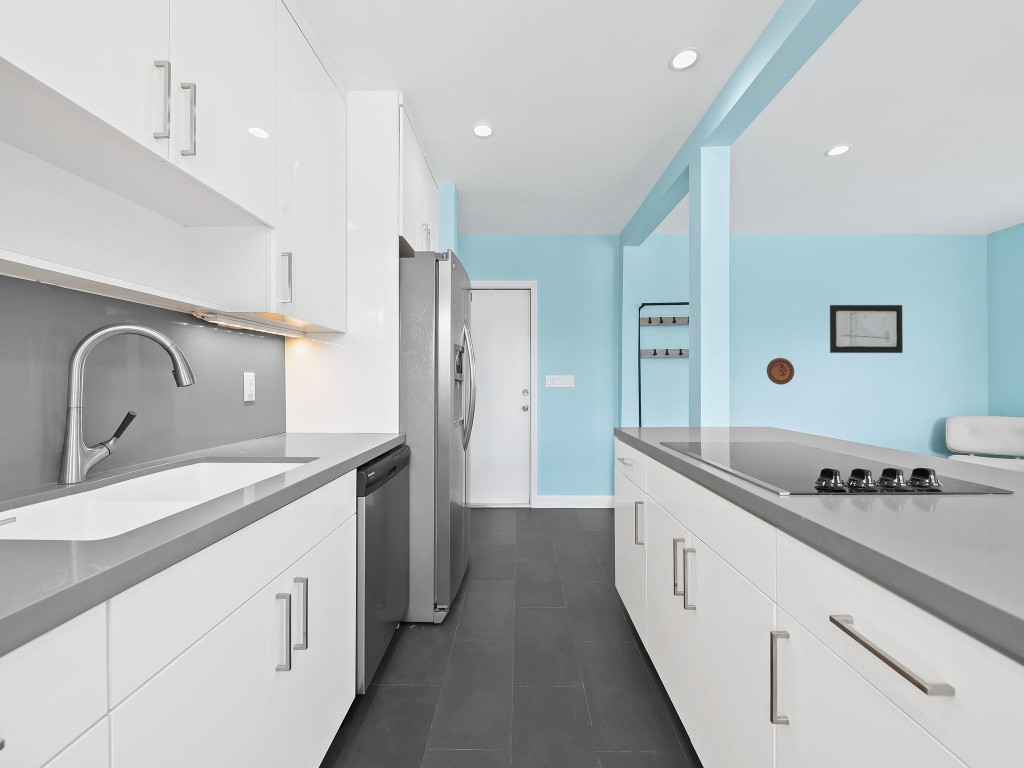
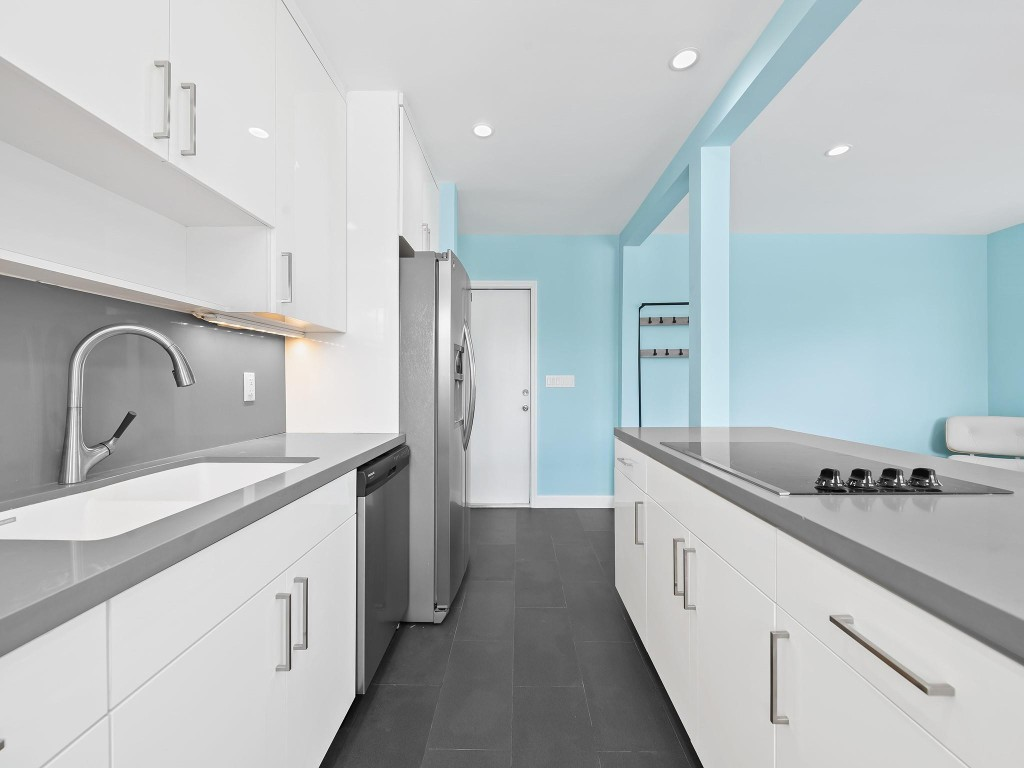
- wall art [829,304,904,354]
- decorative plate [766,357,795,386]
